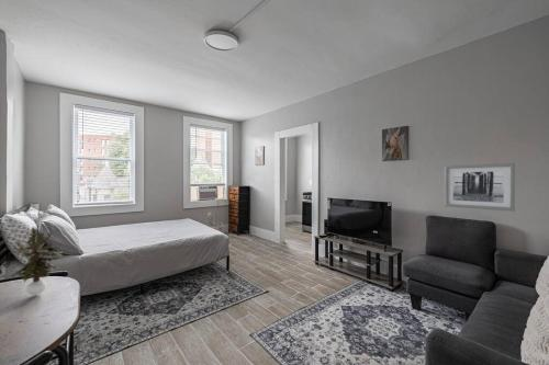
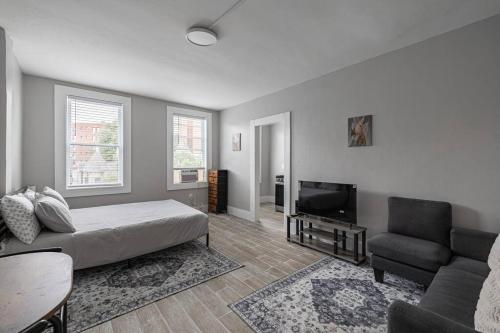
- wall art [444,162,516,213]
- potted plant [7,226,65,297]
